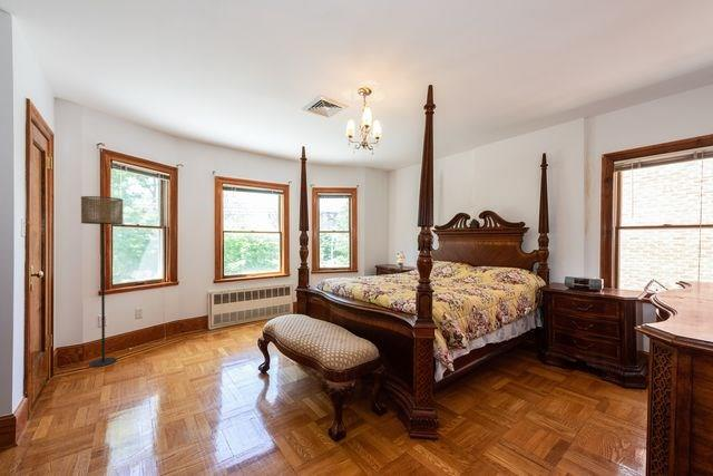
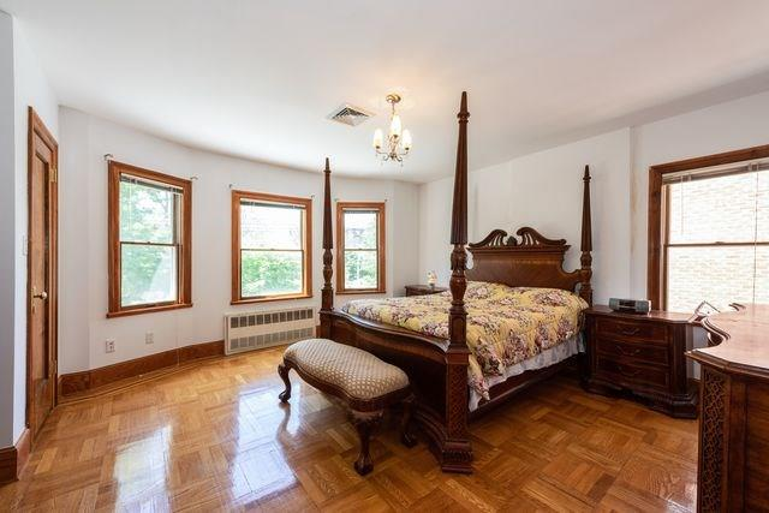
- floor lamp [80,195,124,368]
